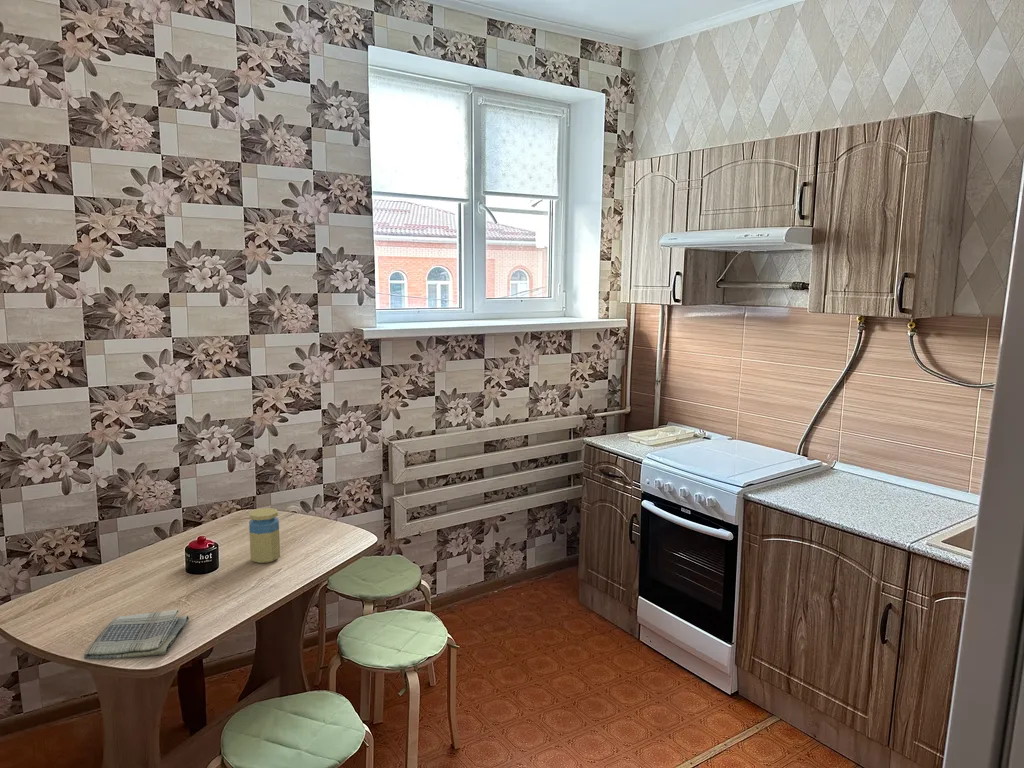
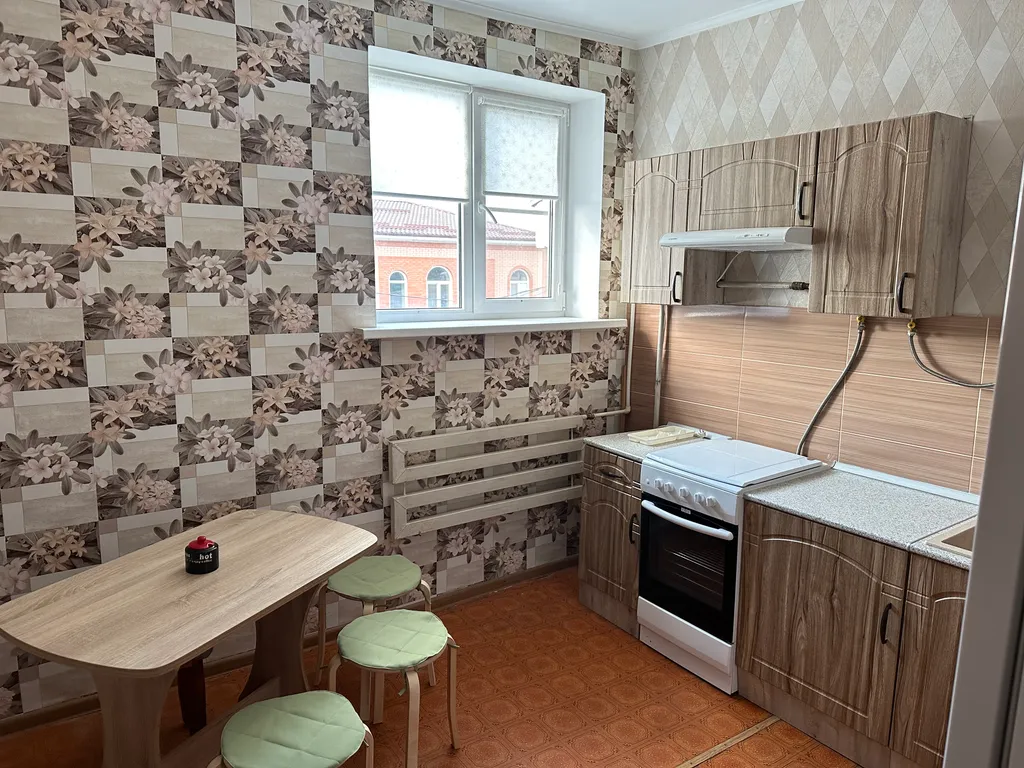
- jar [248,507,281,564]
- dish towel [83,609,190,660]
